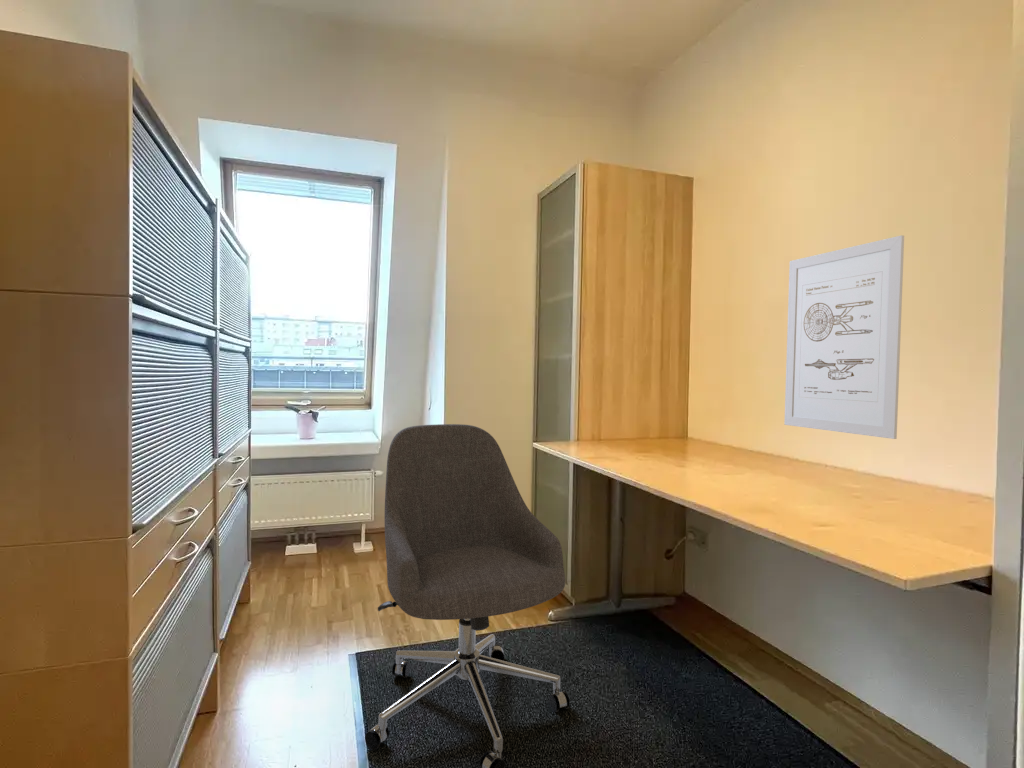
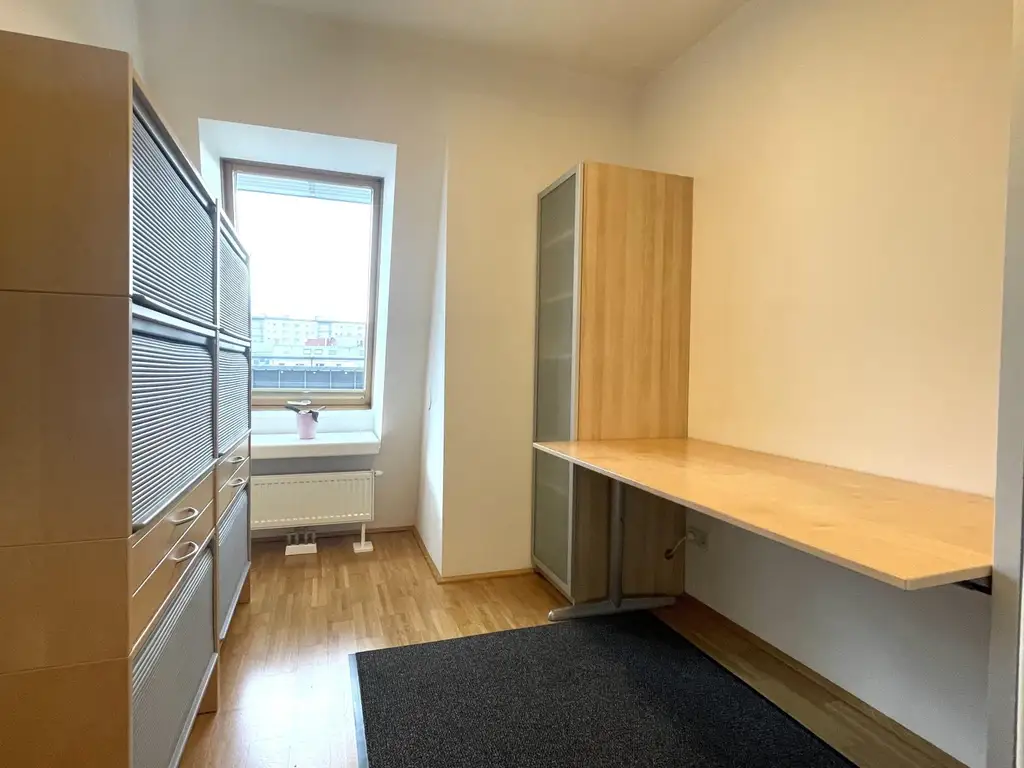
- chair [364,423,571,768]
- wall art [783,234,905,440]
